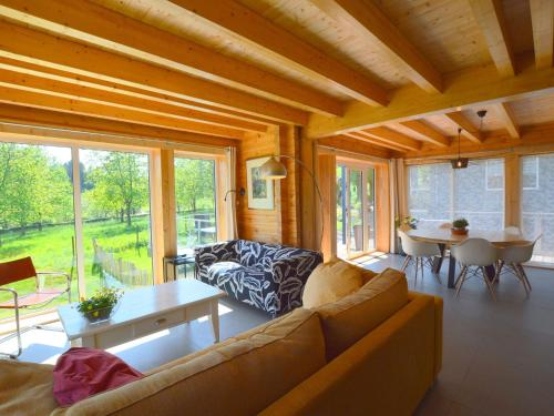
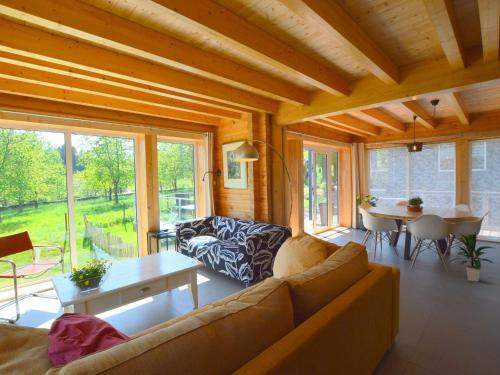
+ indoor plant [448,232,498,283]
